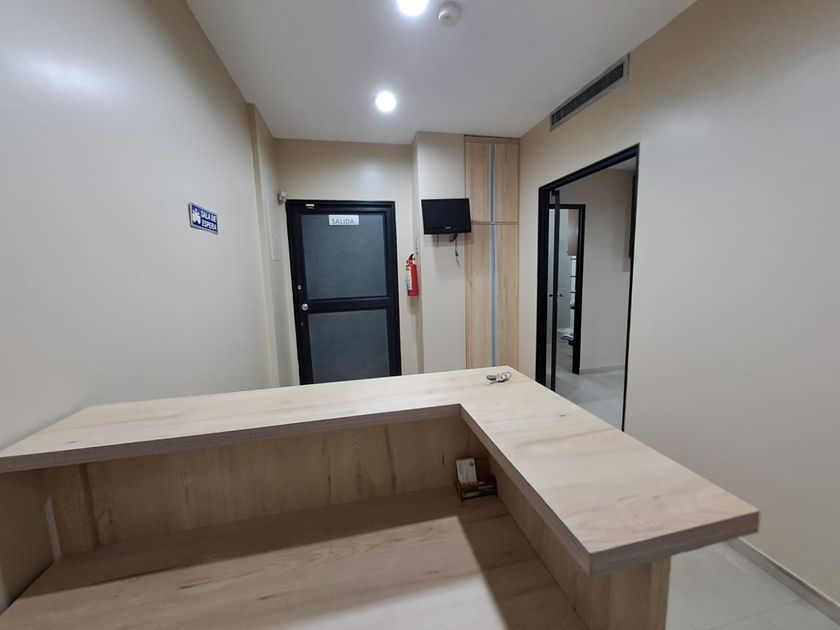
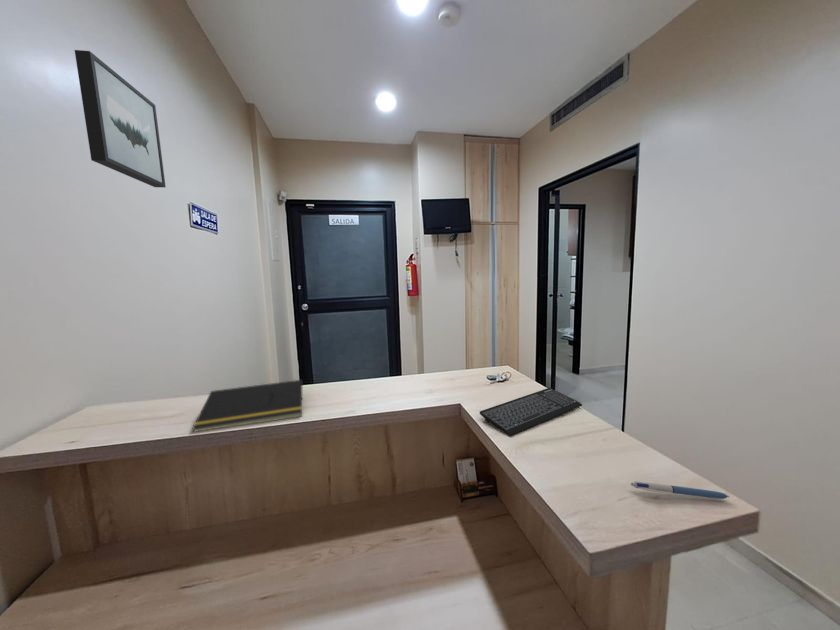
+ wall art [74,49,167,188]
+ keyboard [479,387,583,437]
+ pen [629,481,730,500]
+ notepad [191,379,304,433]
